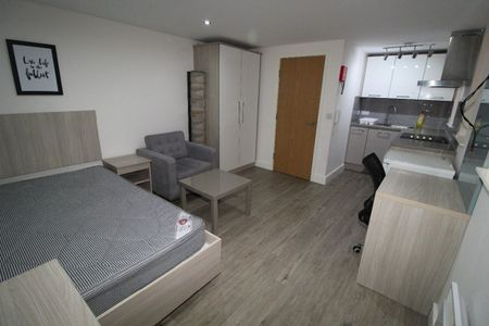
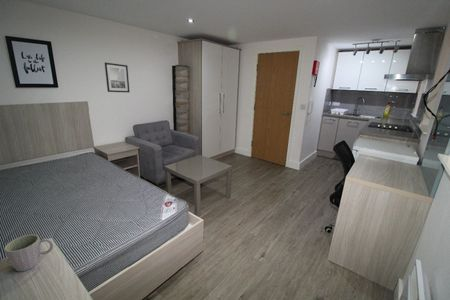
+ wall art [104,61,131,93]
+ mug [3,233,54,272]
